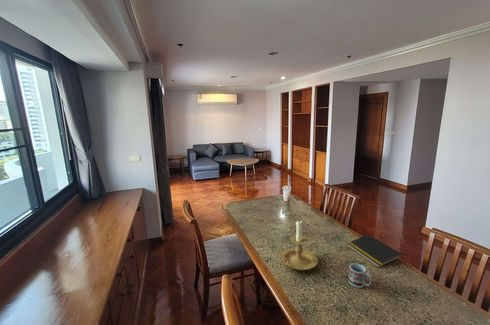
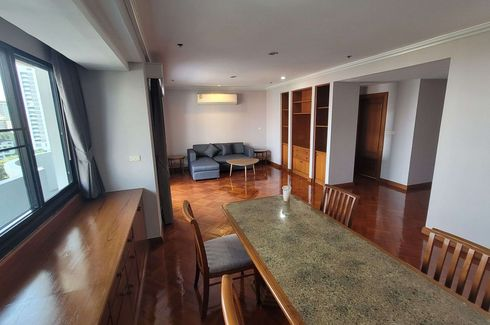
- notepad [346,234,403,269]
- candle holder [279,219,319,271]
- cup [348,262,373,289]
